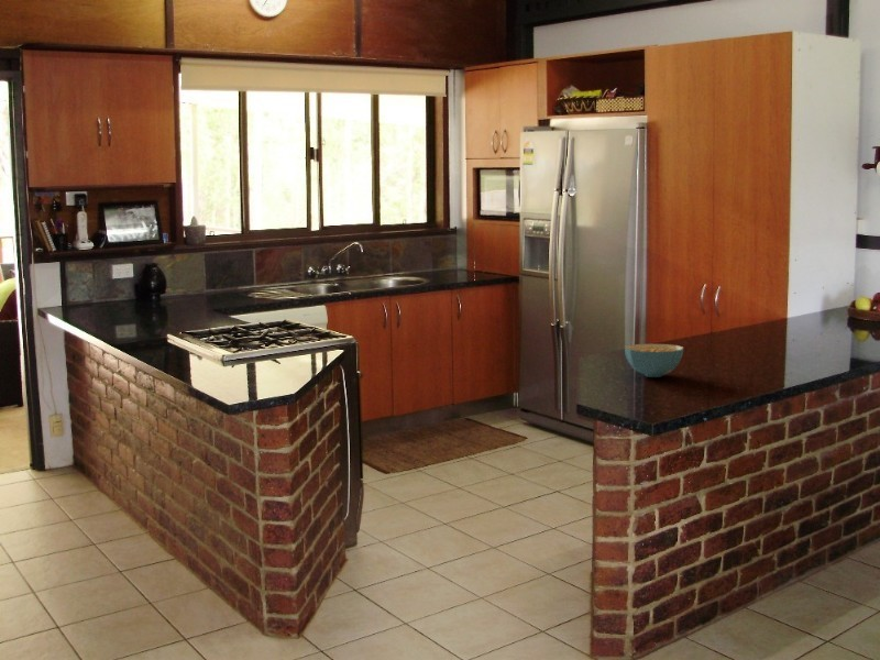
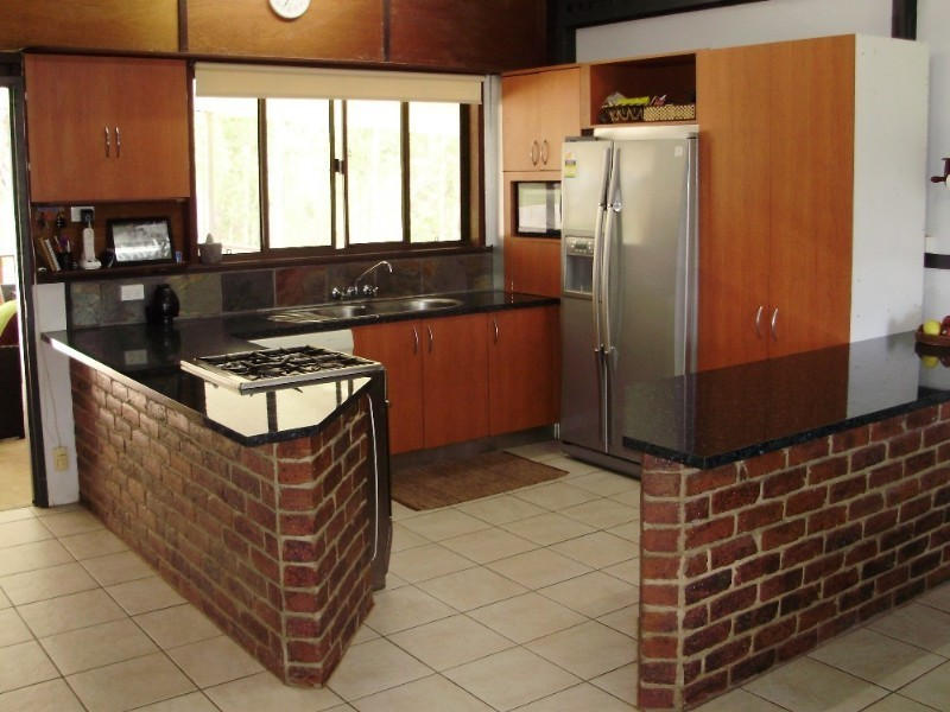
- cereal bowl [624,343,684,378]
